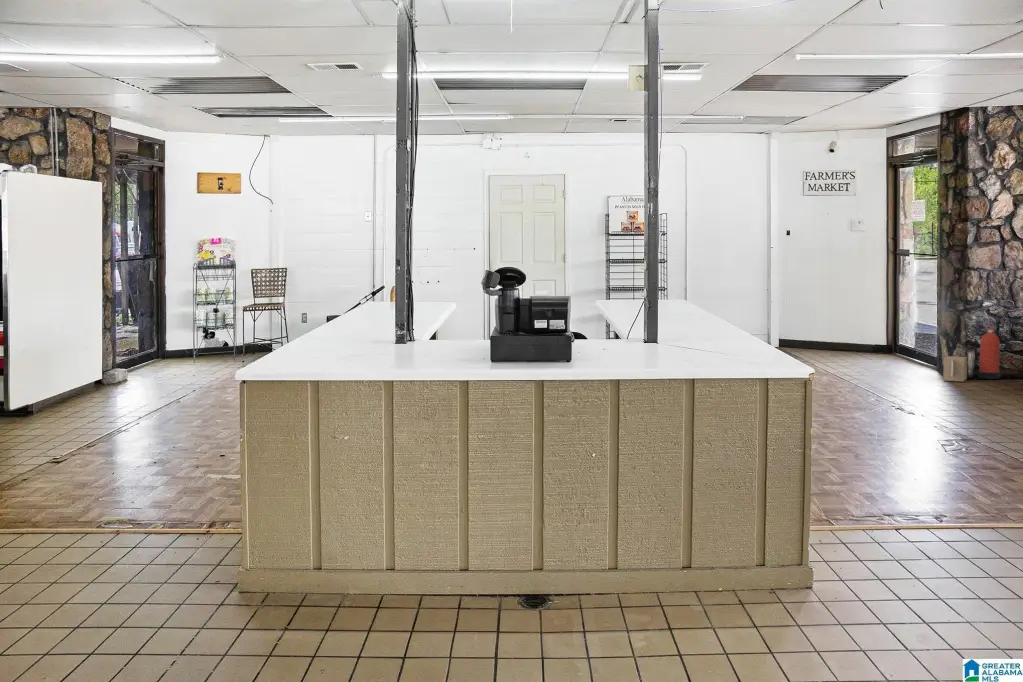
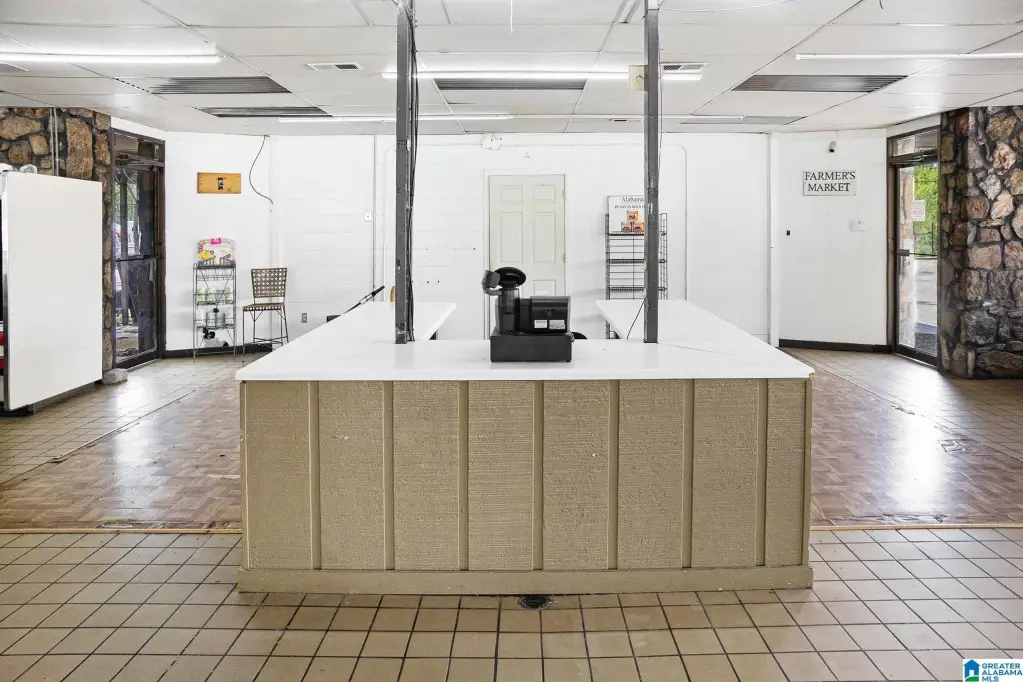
- fire extinguisher [978,322,1007,380]
- cardboard box [942,355,968,382]
